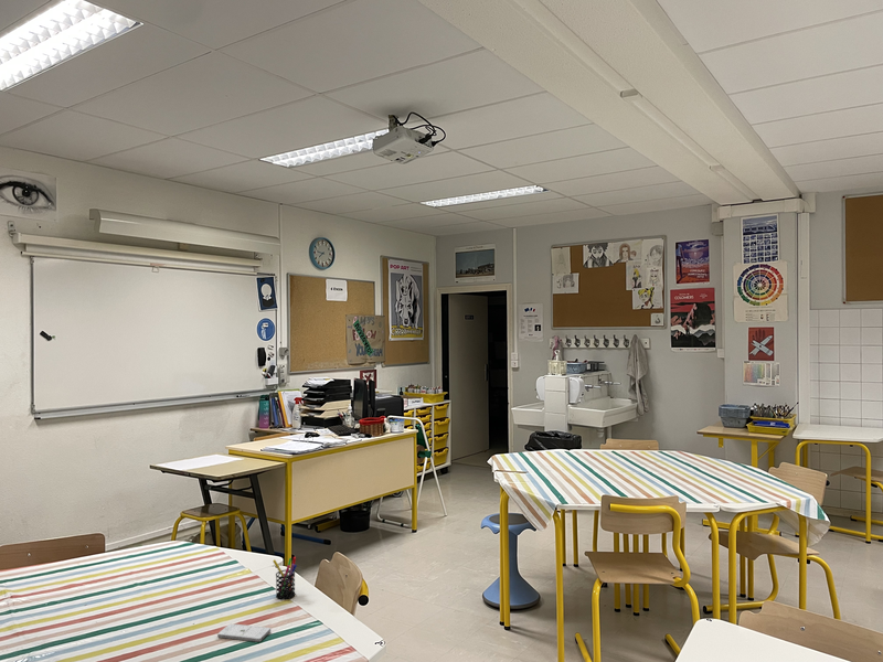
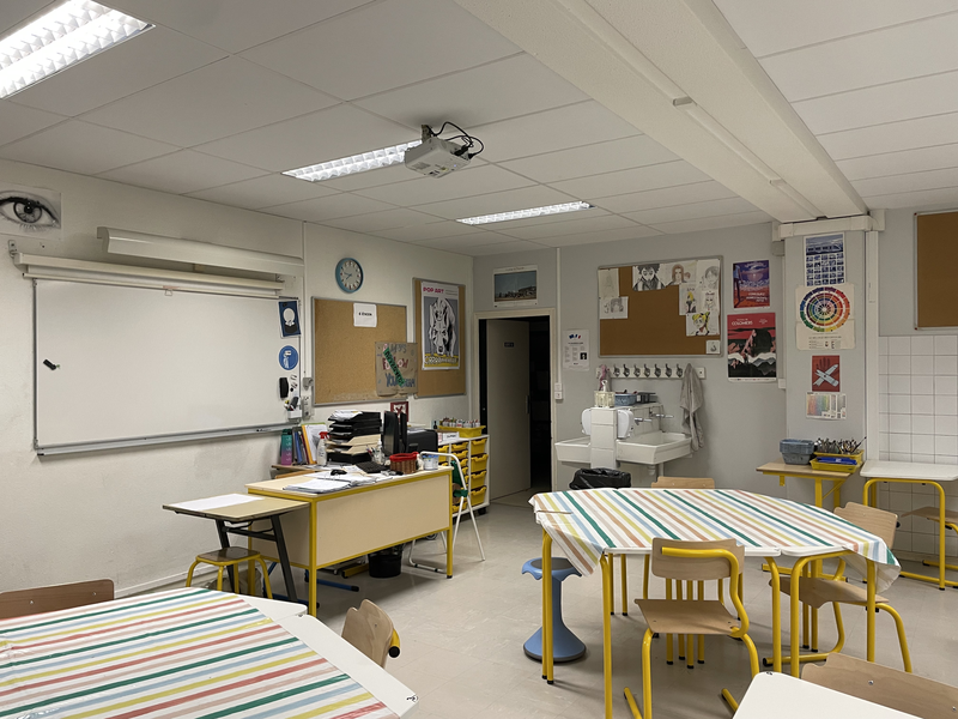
- smartphone [216,622,272,643]
- pen holder [272,556,298,600]
